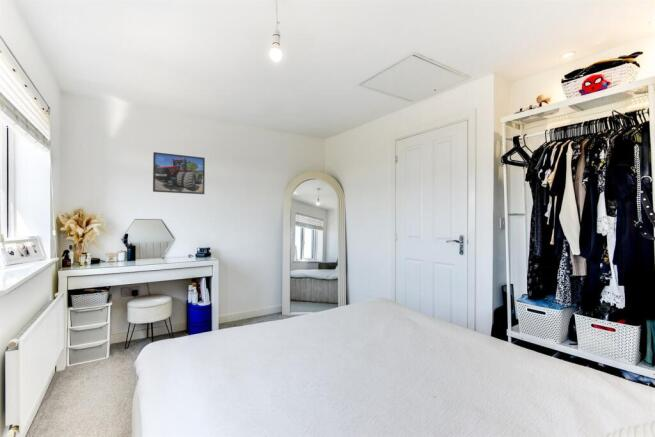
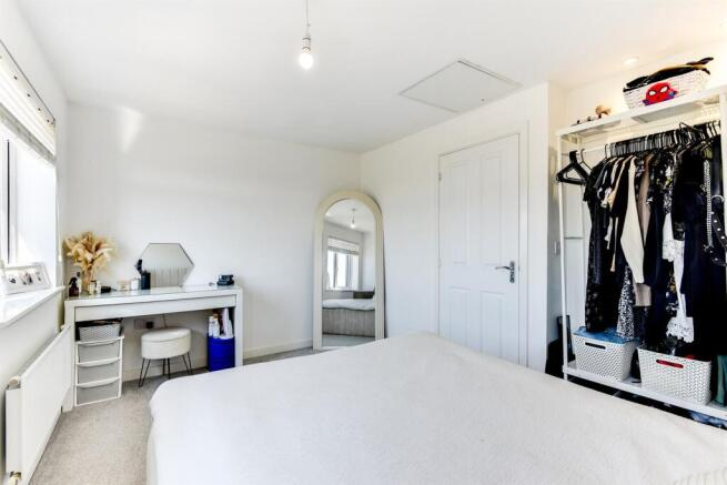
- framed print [152,151,206,195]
